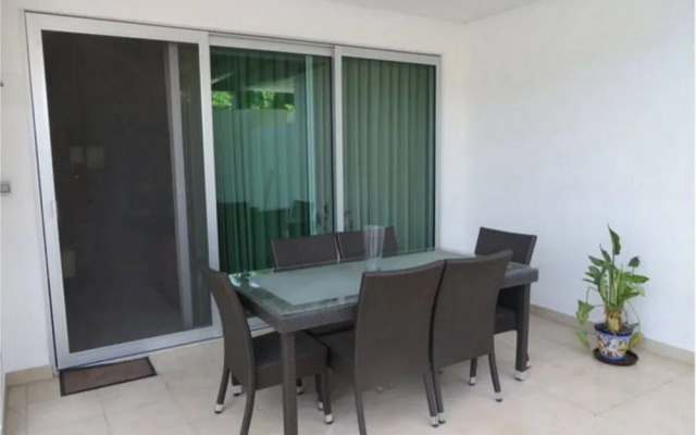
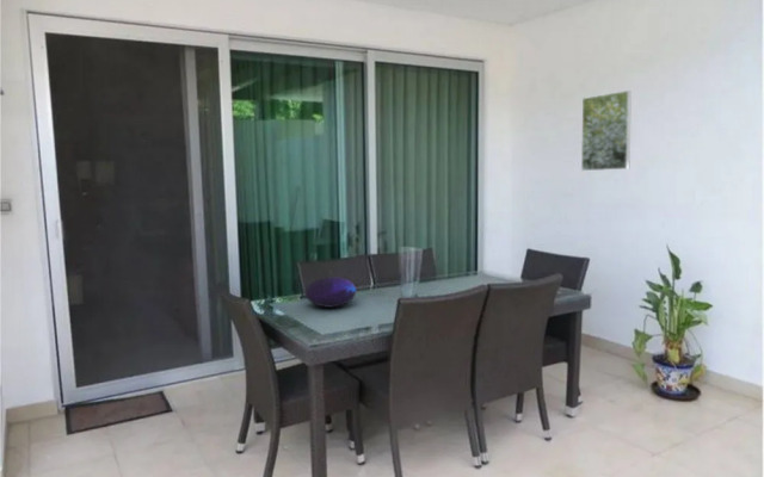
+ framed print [580,89,633,172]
+ decorative orb [304,275,357,309]
